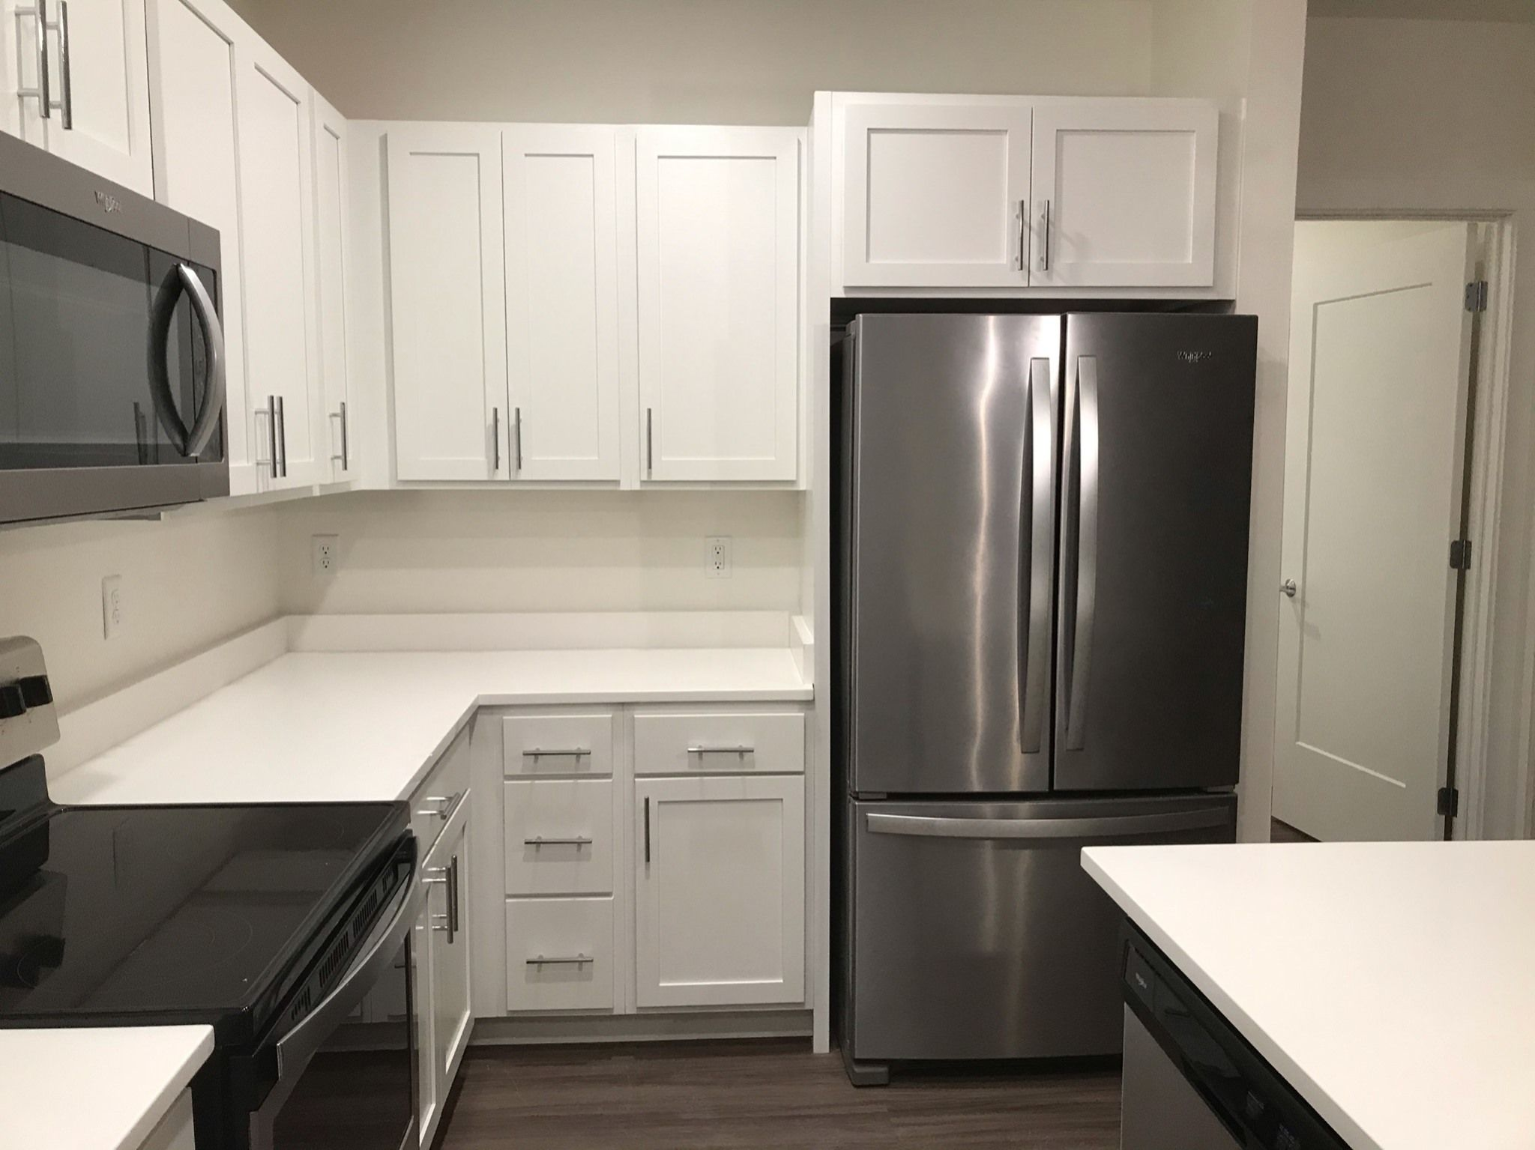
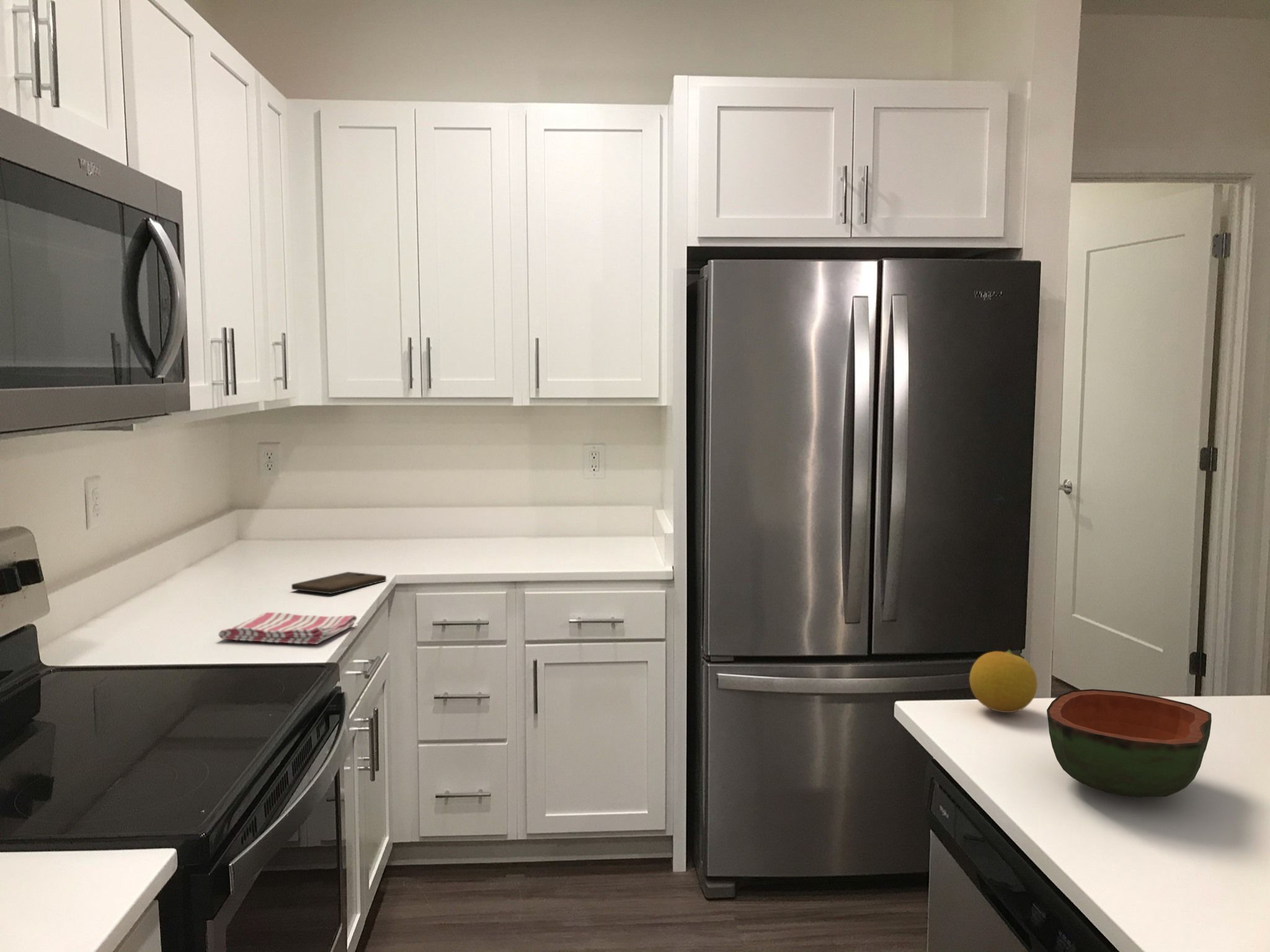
+ dish towel [218,612,357,645]
+ cutting board [291,571,387,595]
+ fruit [969,649,1038,713]
+ bowl [1046,688,1212,798]
